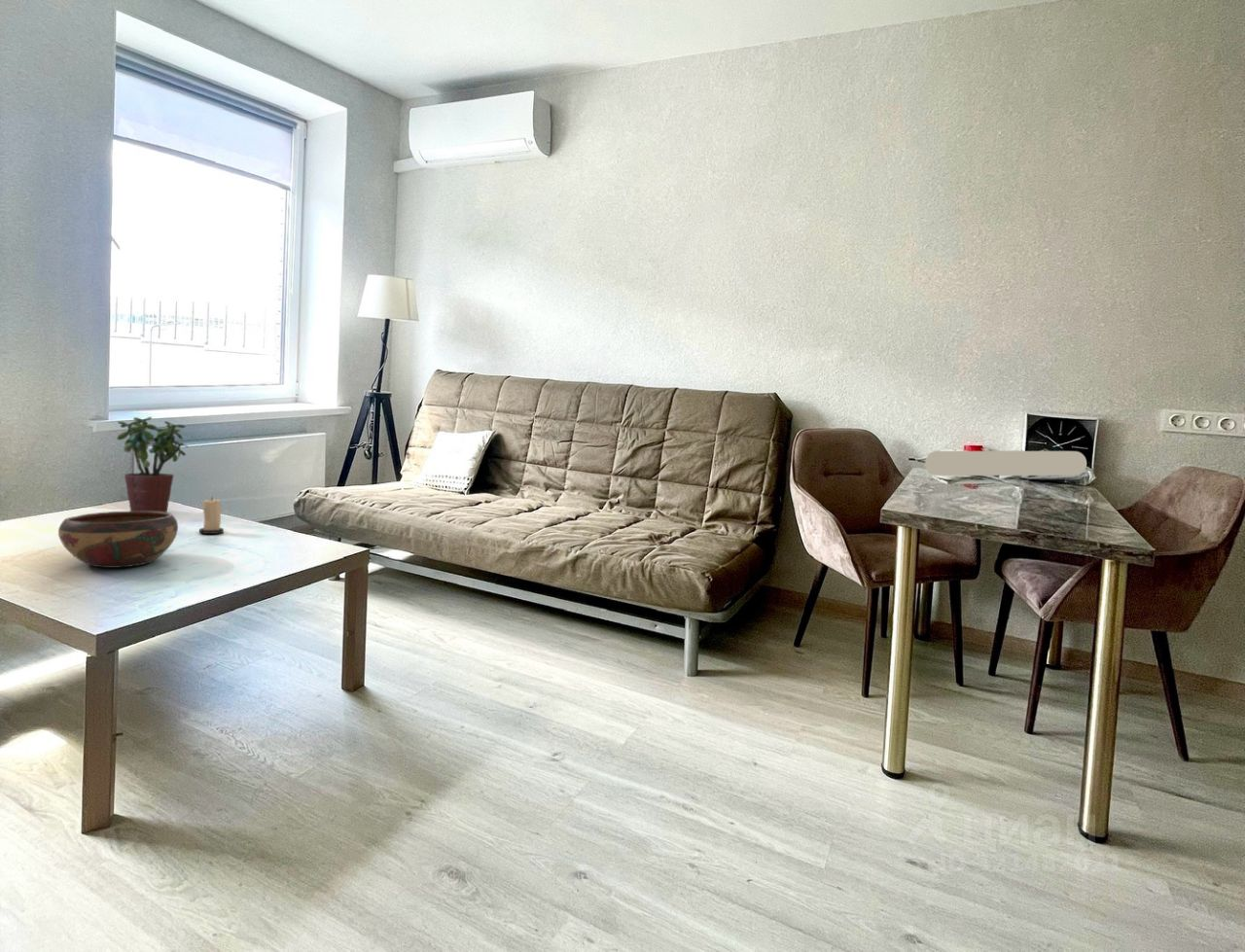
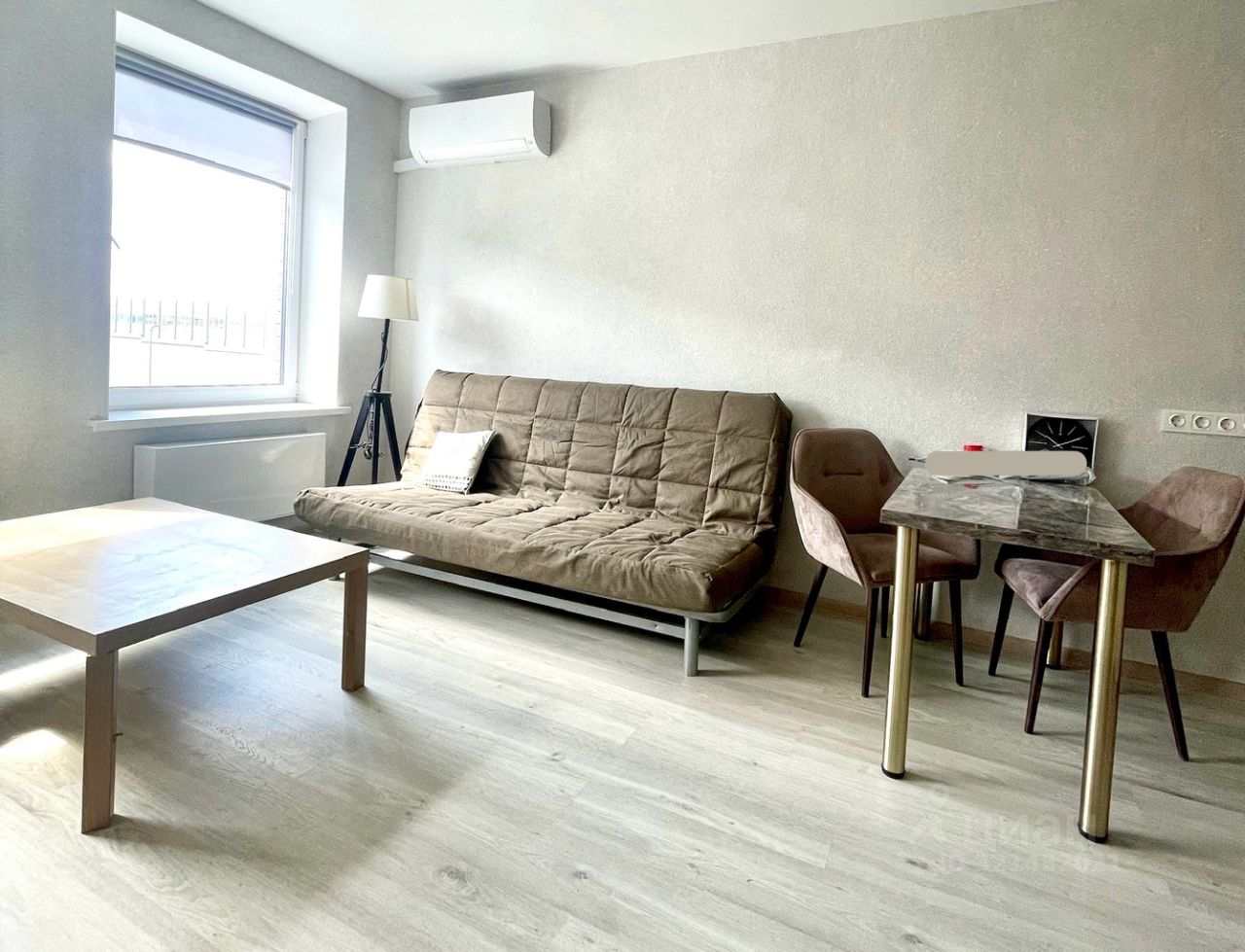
- potted plant [116,416,190,512]
- candle [198,496,225,535]
- decorative bowl [57,511,179,569]
